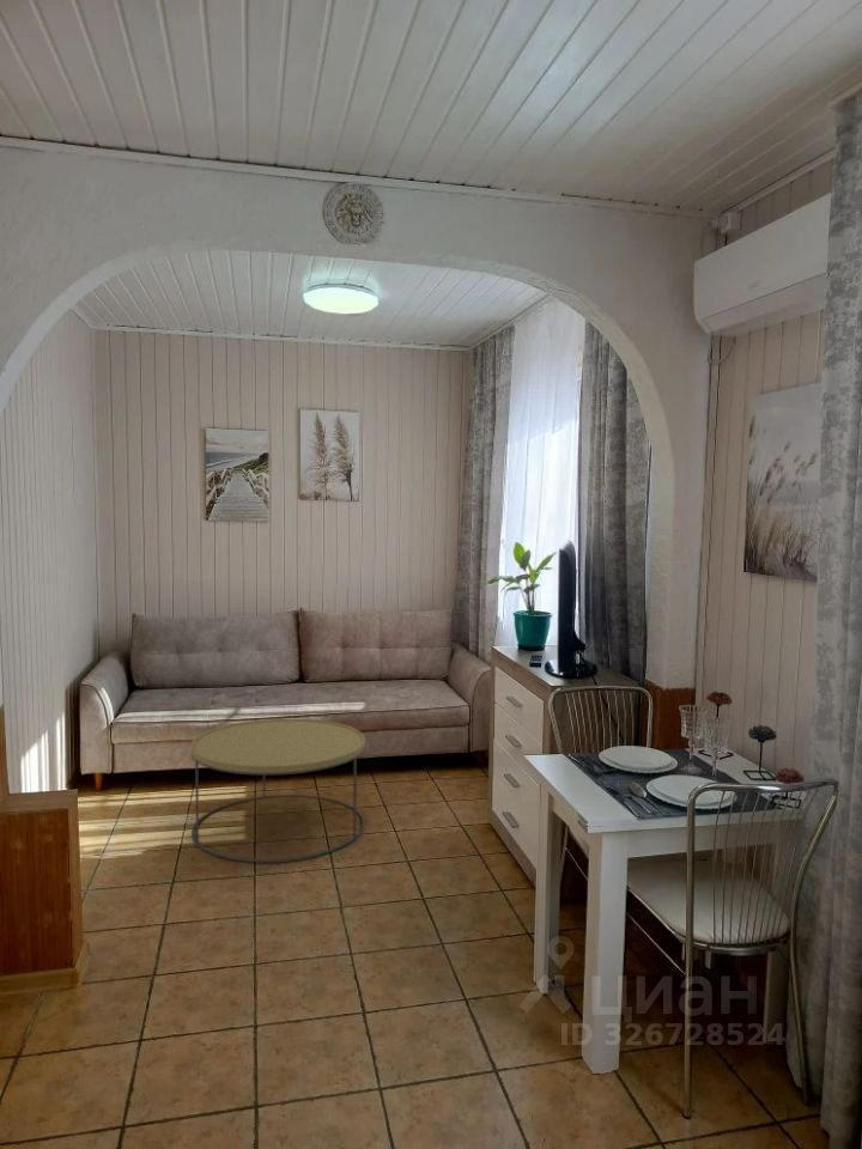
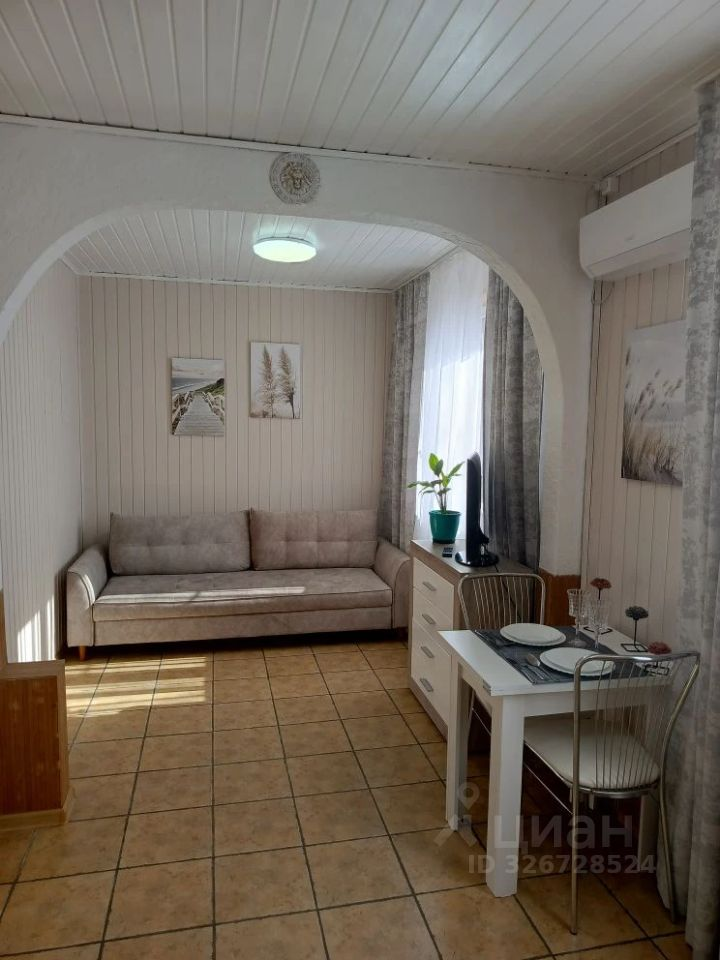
- coffee table [189,718,366,863]
